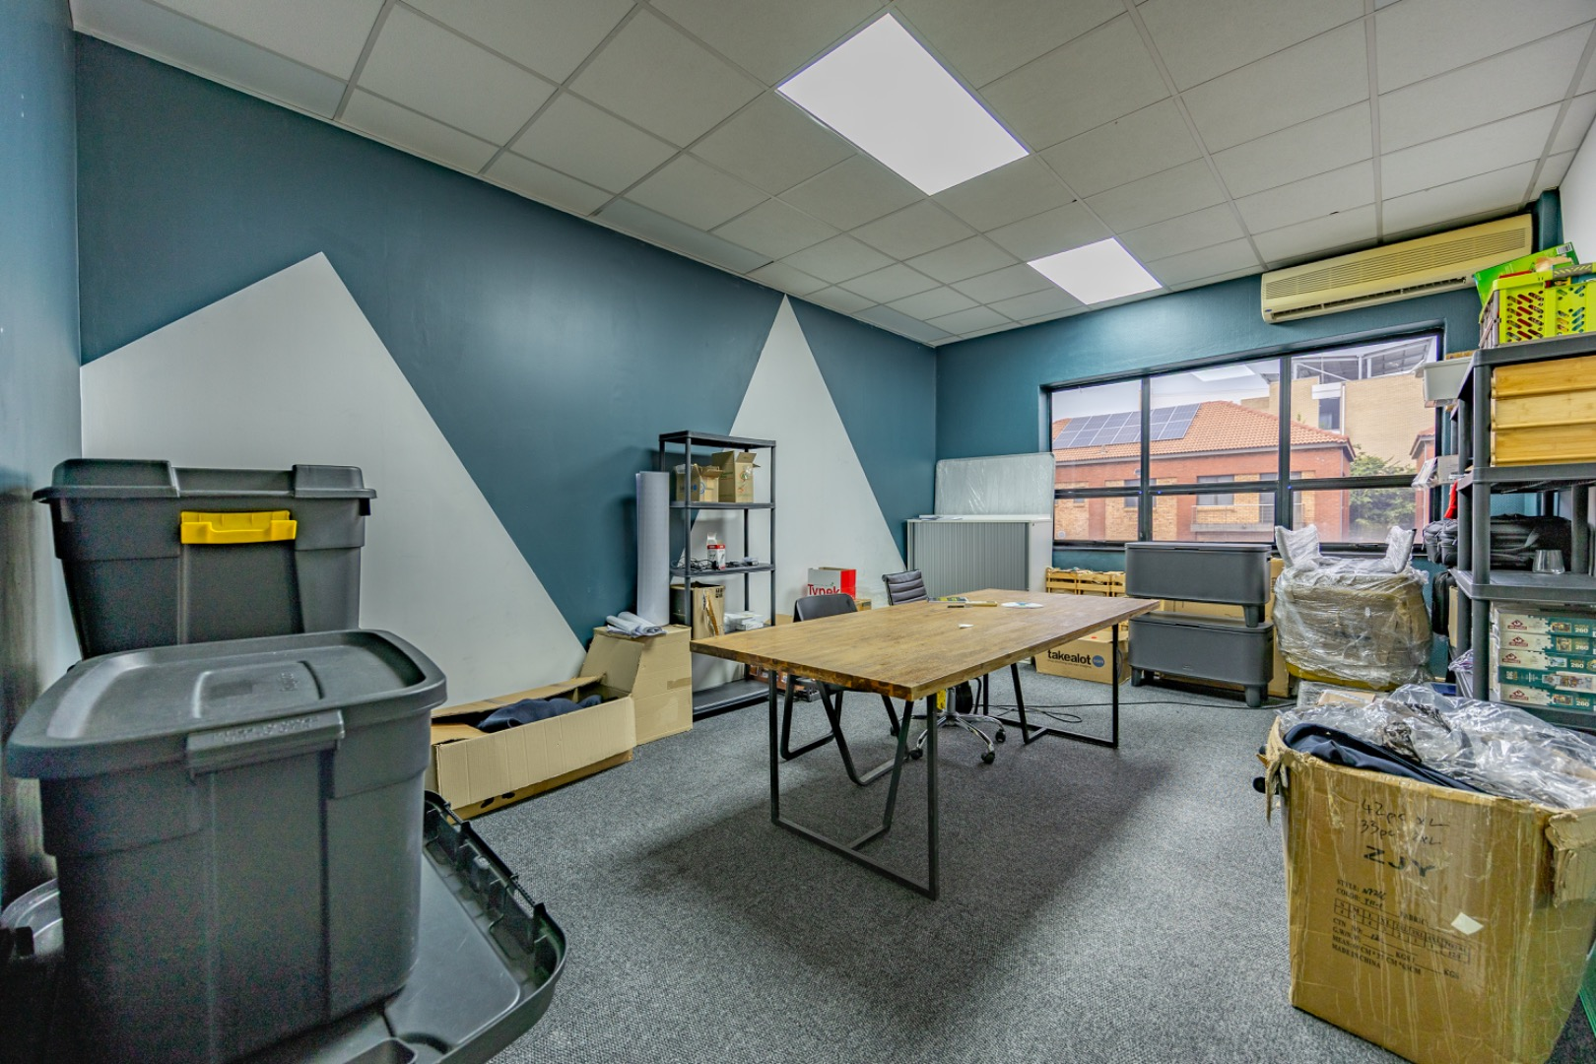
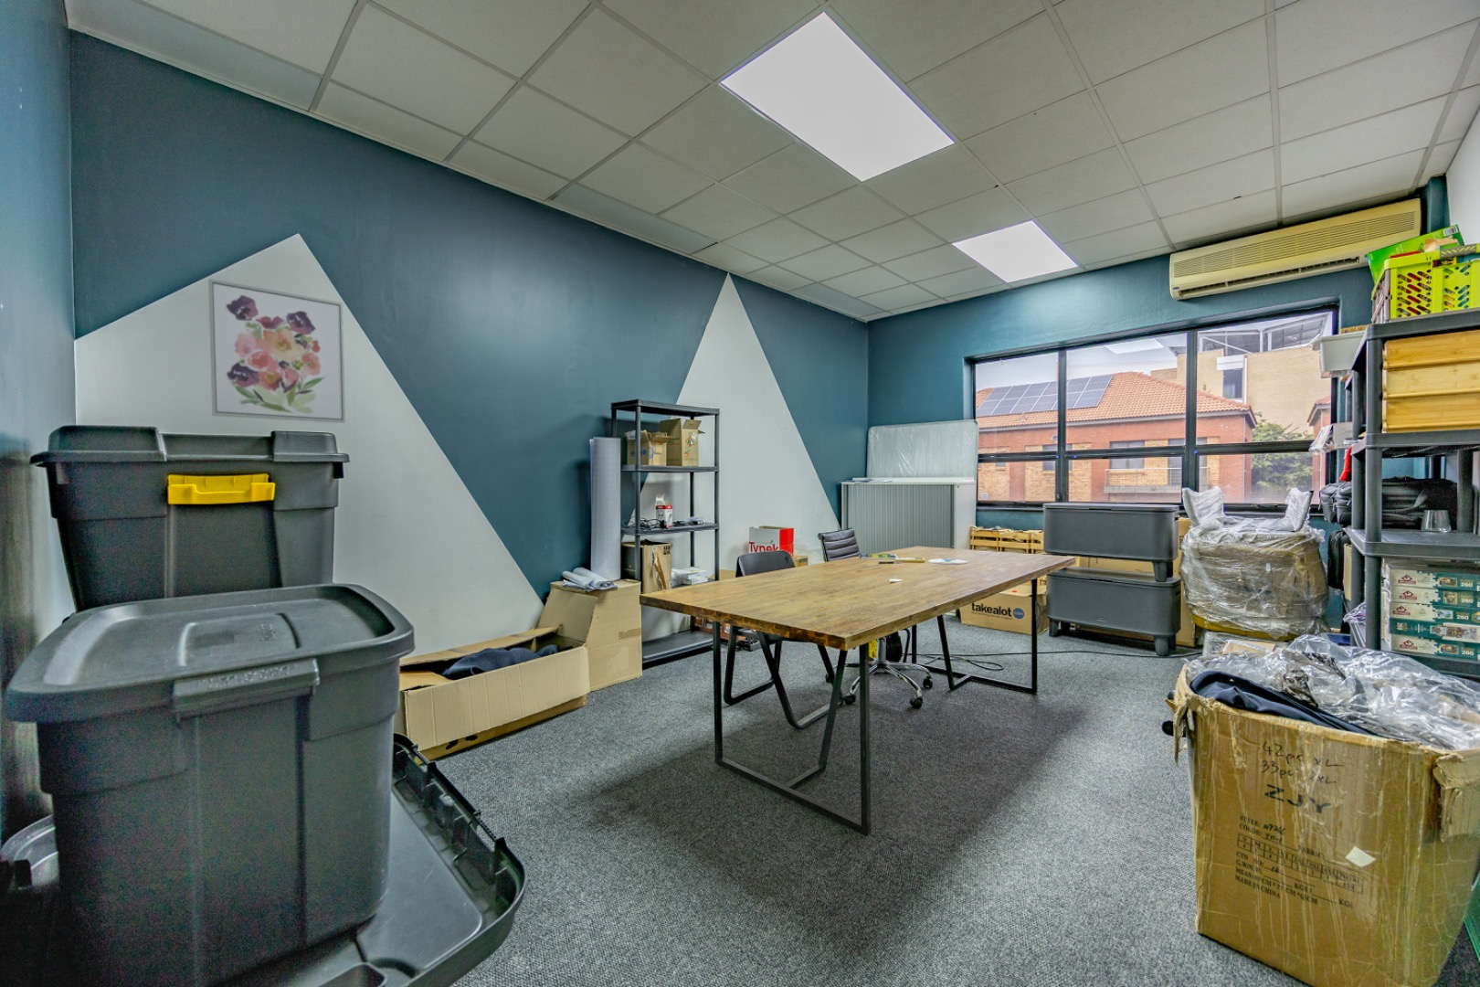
+ wall art [207,278,346,424]
